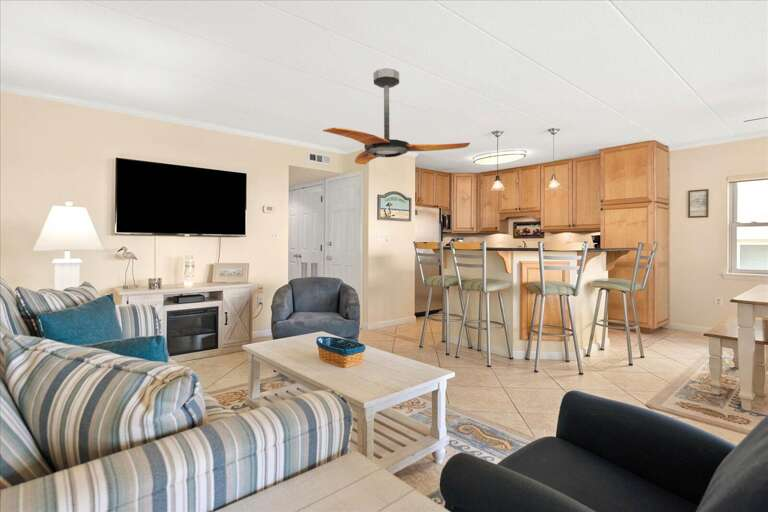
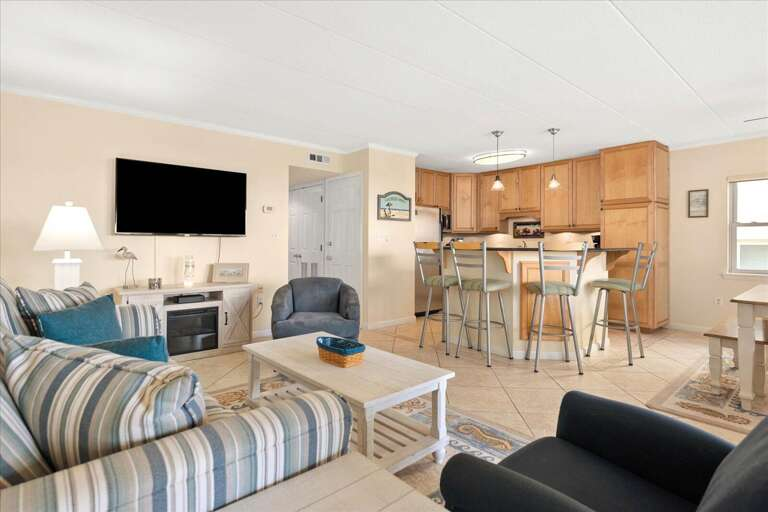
- ceiling fan [322,67,471,166]
